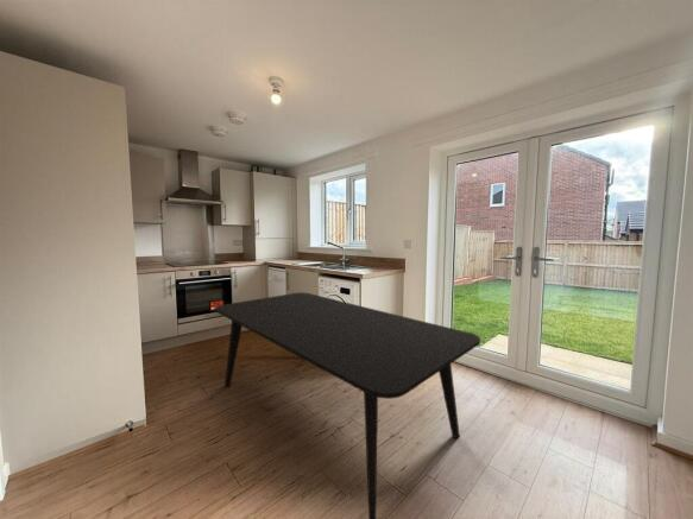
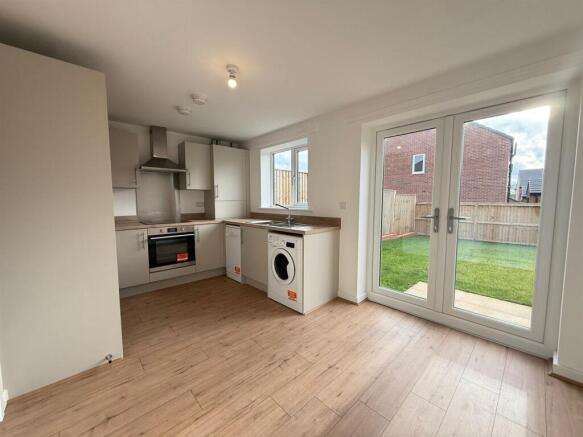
- dining table [214,291,481,519]
